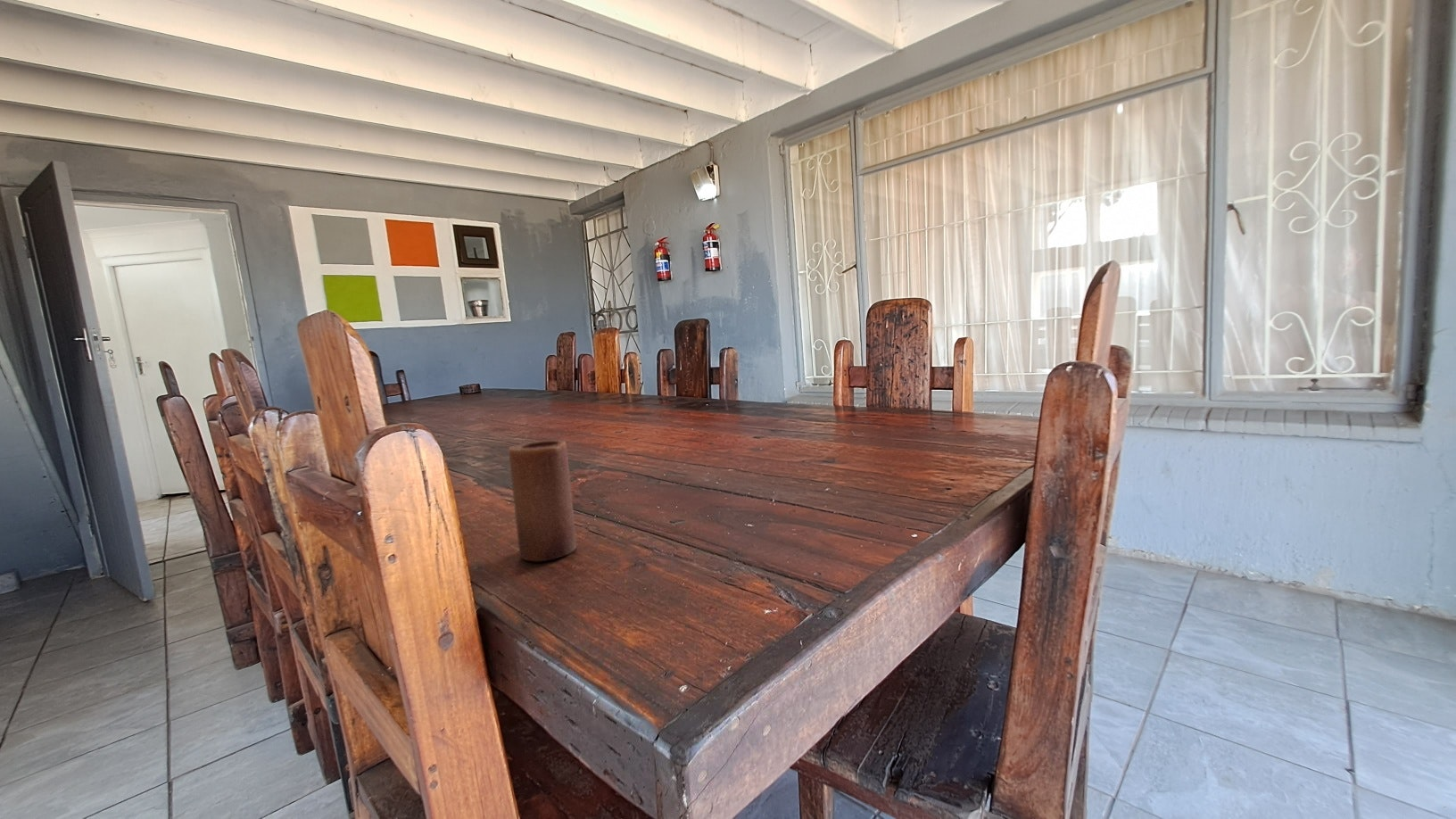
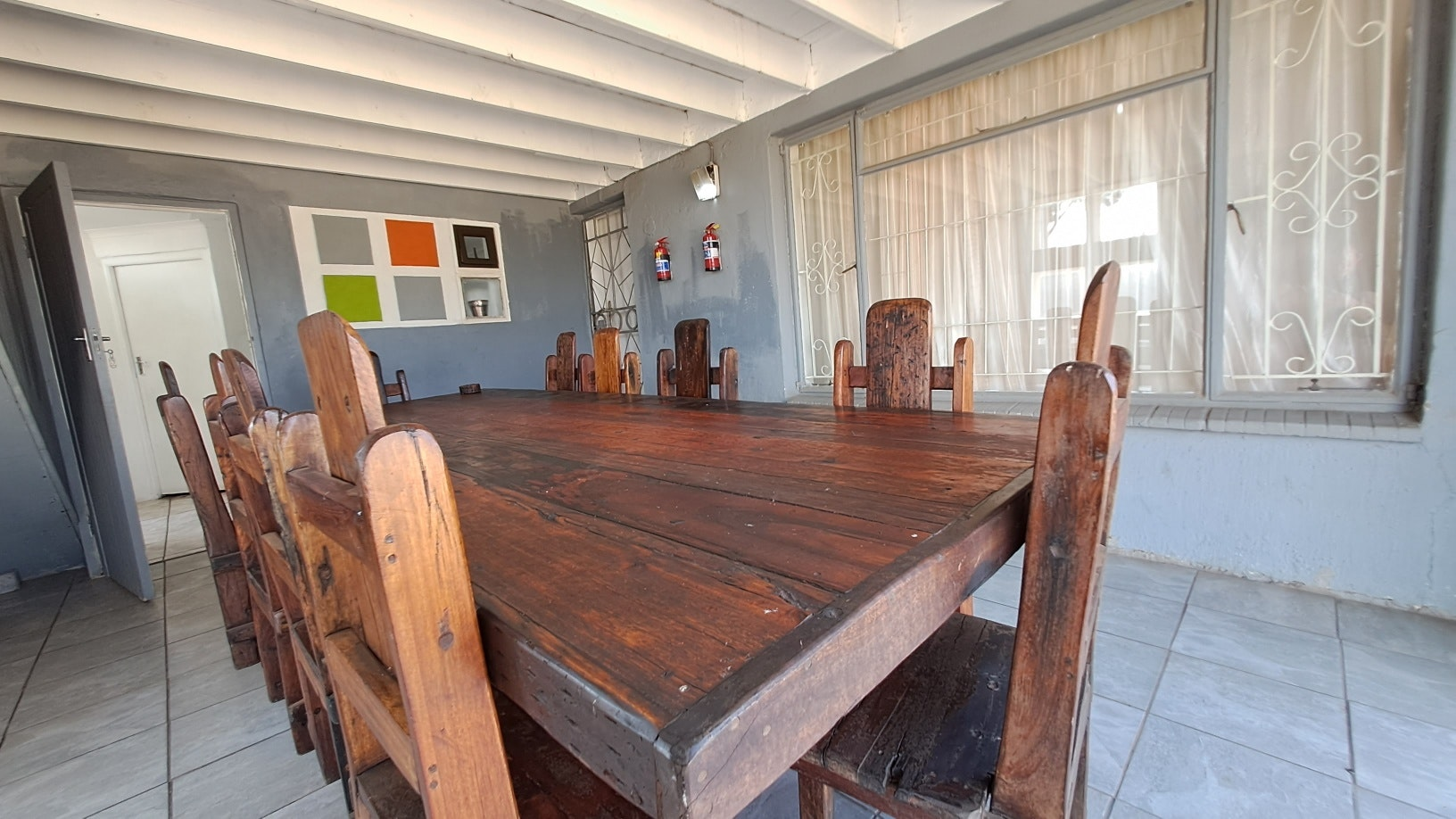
- candle [508,439,577,562]
